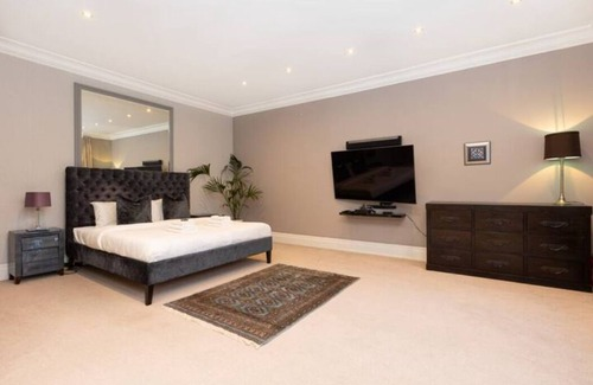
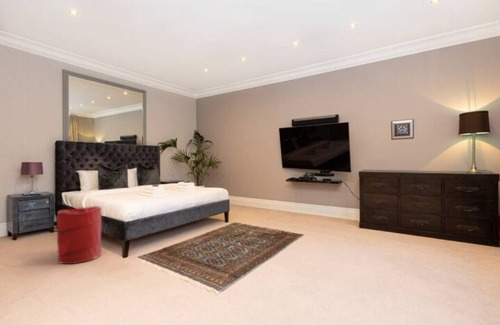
+ laundry hamper [56,205,103,265]
